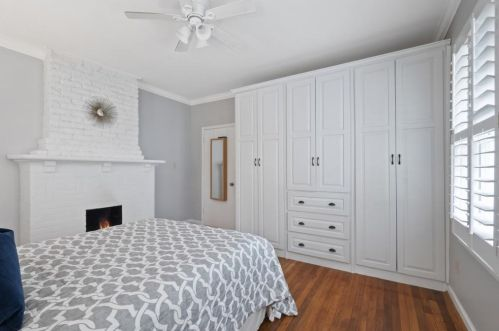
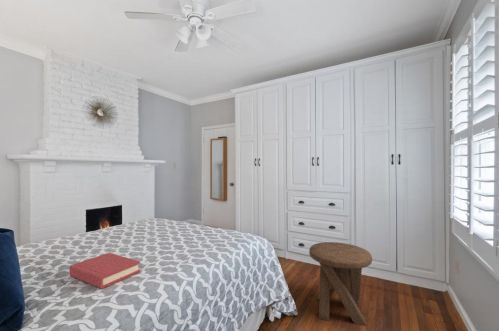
+ music stool [308,241,373,327]
+ hardback book [69,252,141,289]
